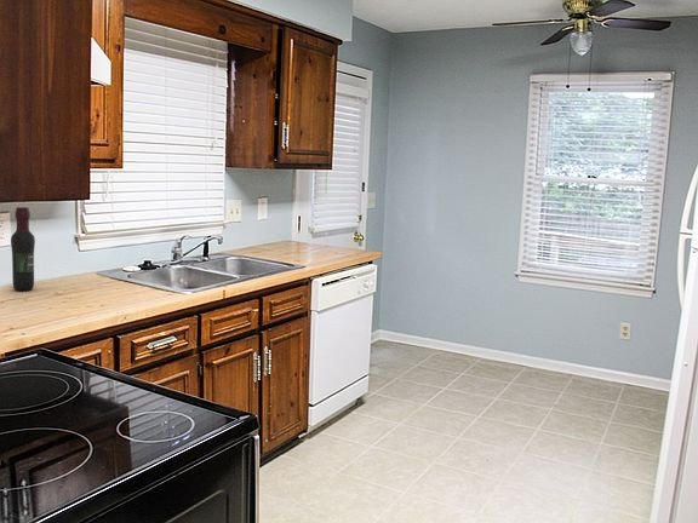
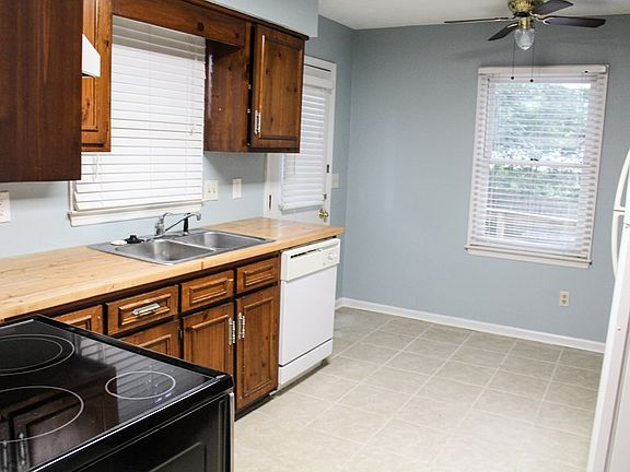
- wine bottle [10,206,36,292]
